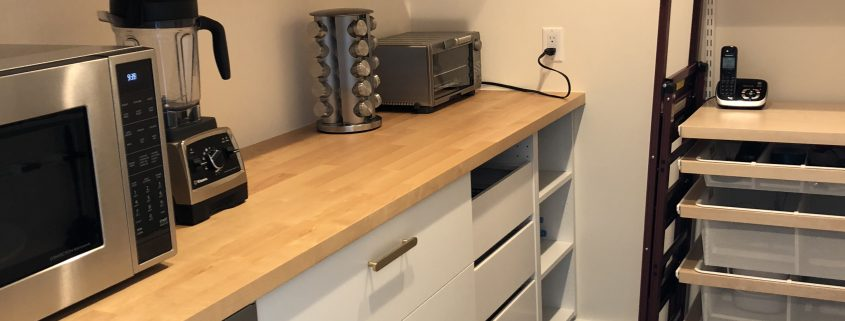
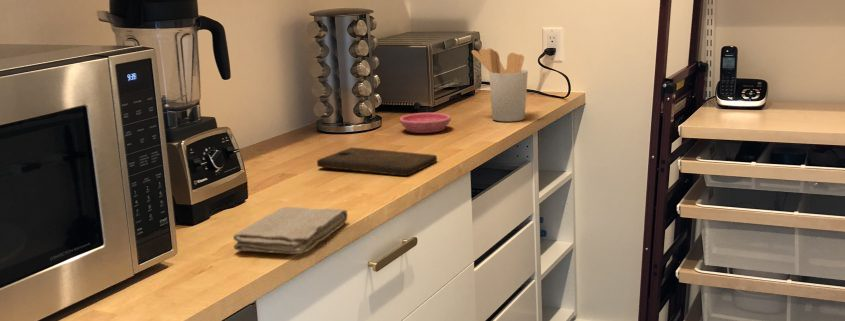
+ cutting board [316,147,438,177]
+ washcloth [232,206,349,255]
+ utensil holder [471,47,529,122]
+ saucer [399,112,452,134]
